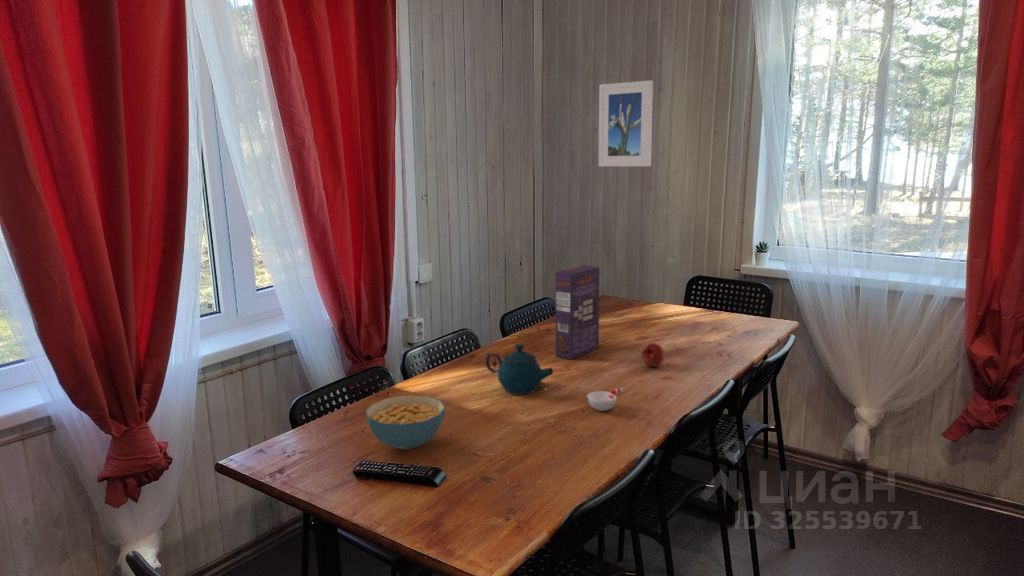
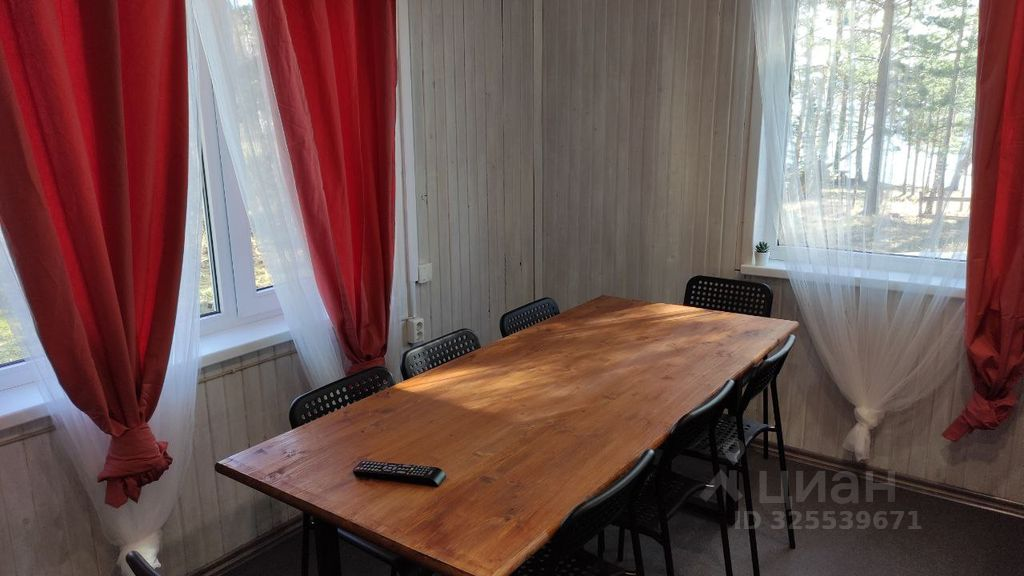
- cup [586,387,624,412]
- cereal box [554,265,601,360]
- teapot [485,343,554,396]
- cereal bowl [365,394,446,451]
- fruit [640,342,665,367]
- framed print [598,79,654,167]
